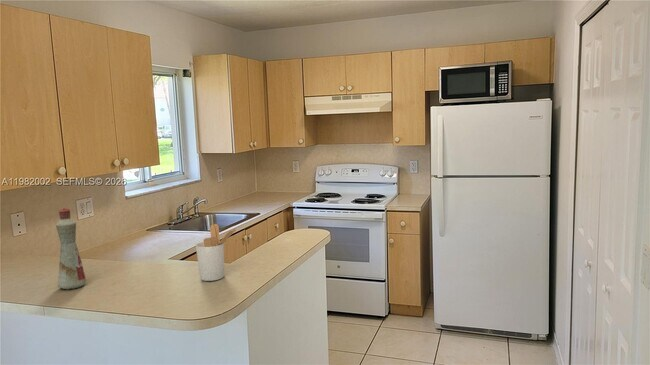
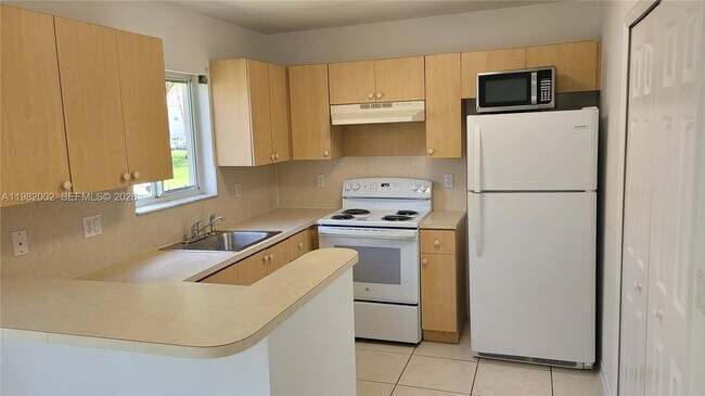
- bottle [55,207,87,290]
- utensil holder [195,223,236,282]
